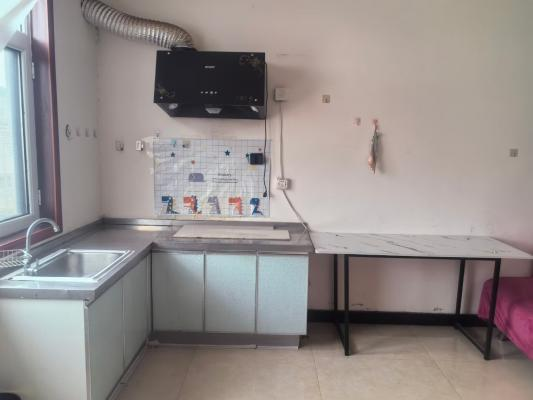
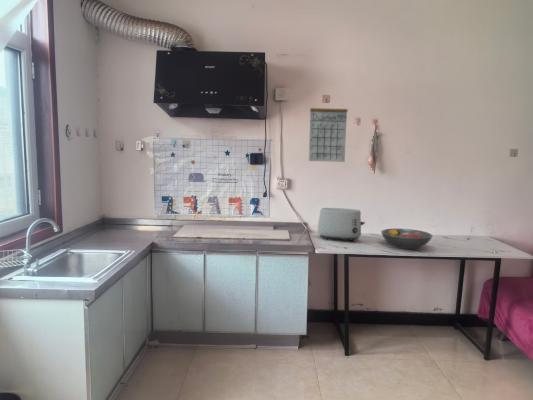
+ fruit bowl [380,228,434,250]
+ toaster [317,207,366,242]
+ calendar [308,95,349,163]
